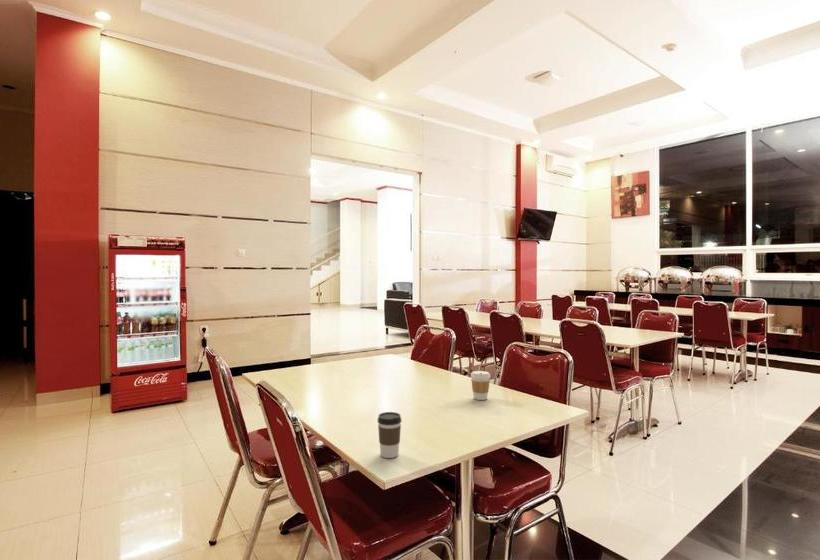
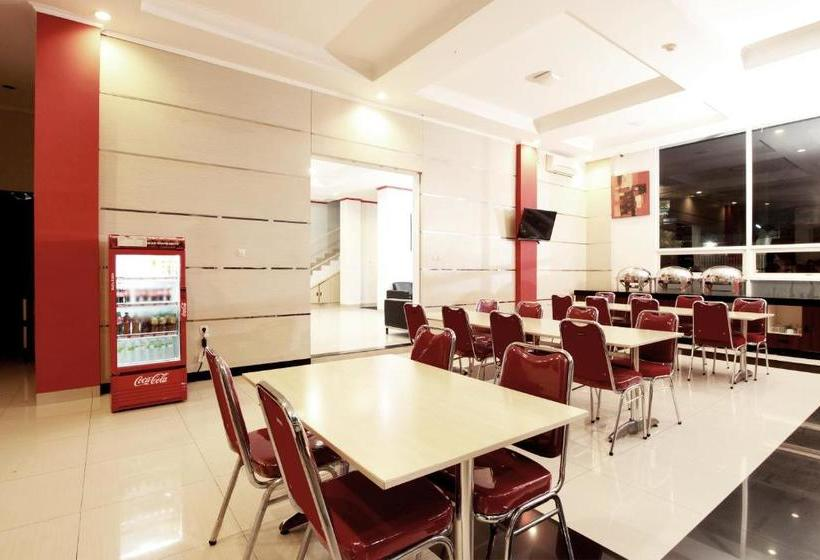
- coffee cup [377,411,402,459]
- coffee cup [470,370,491,401]
